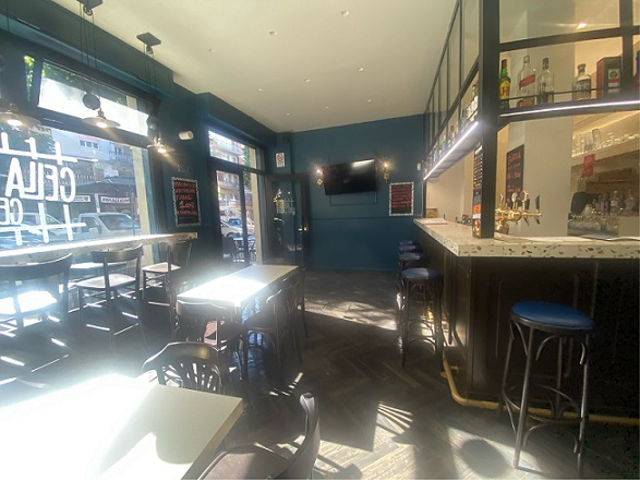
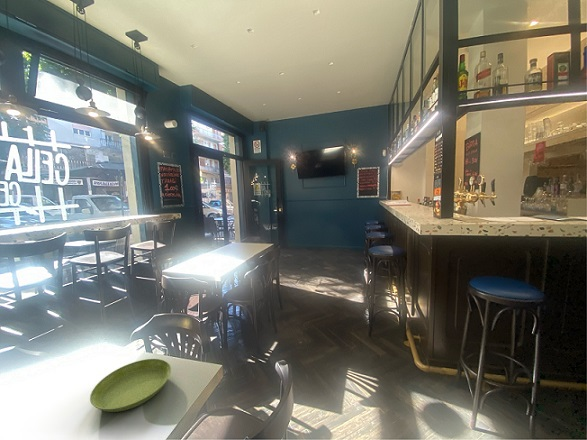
+ saucer [89,358,172,413]
